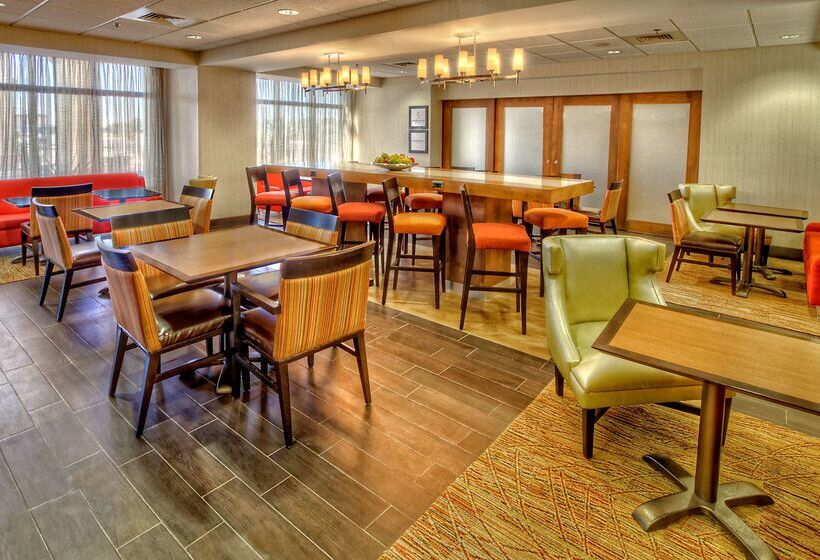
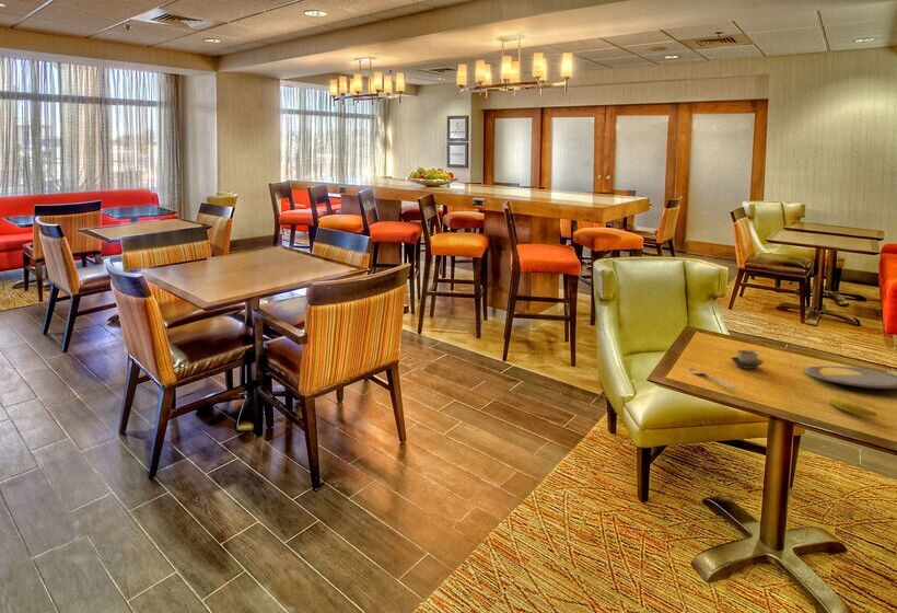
+ cup [730,349,765,370]
+ spoon [687,367,738,390]
+ banana [828,394,877,417]
+ plate [803,366,897,390]
